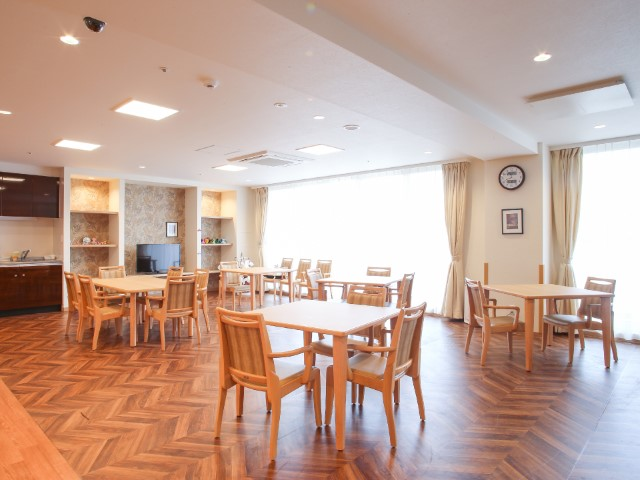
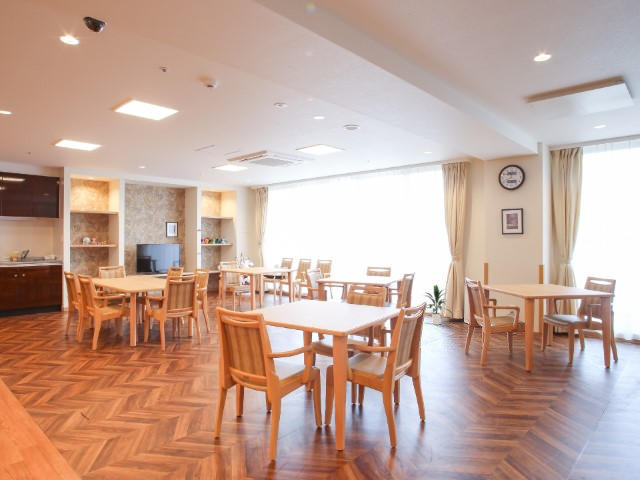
+ indoor plant [422,283,455,326]
